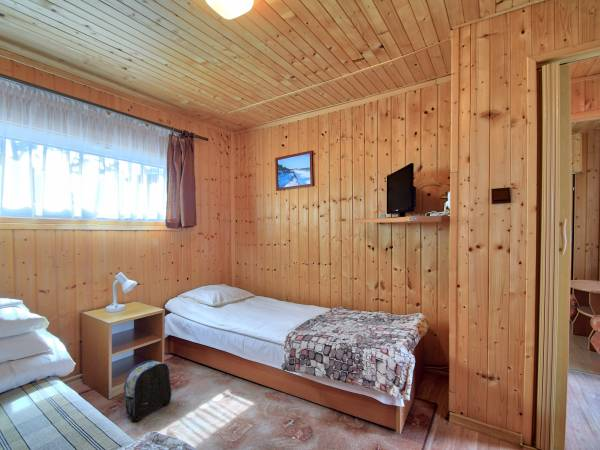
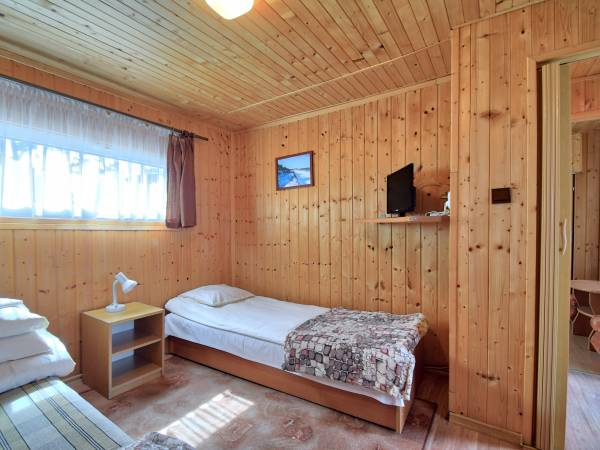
- backpack [123,359,172,423]
